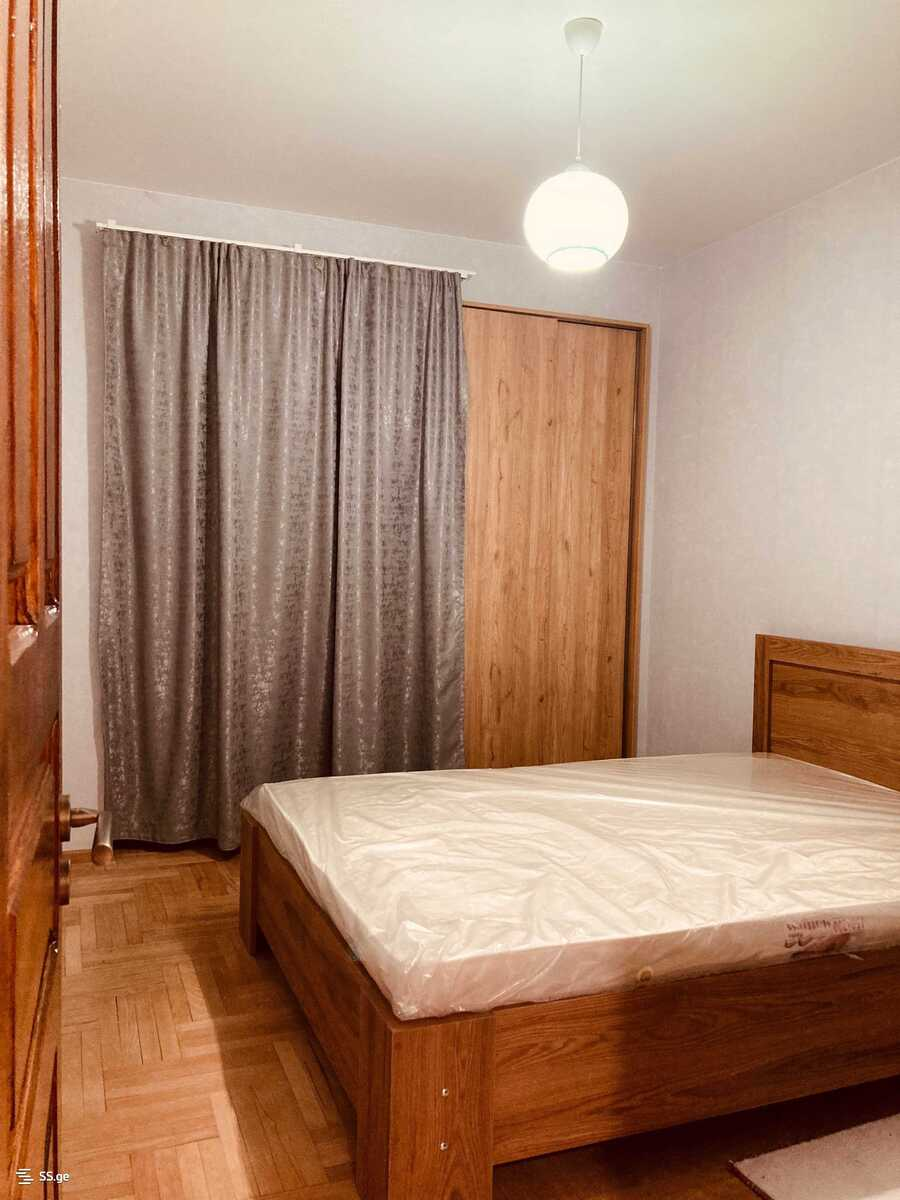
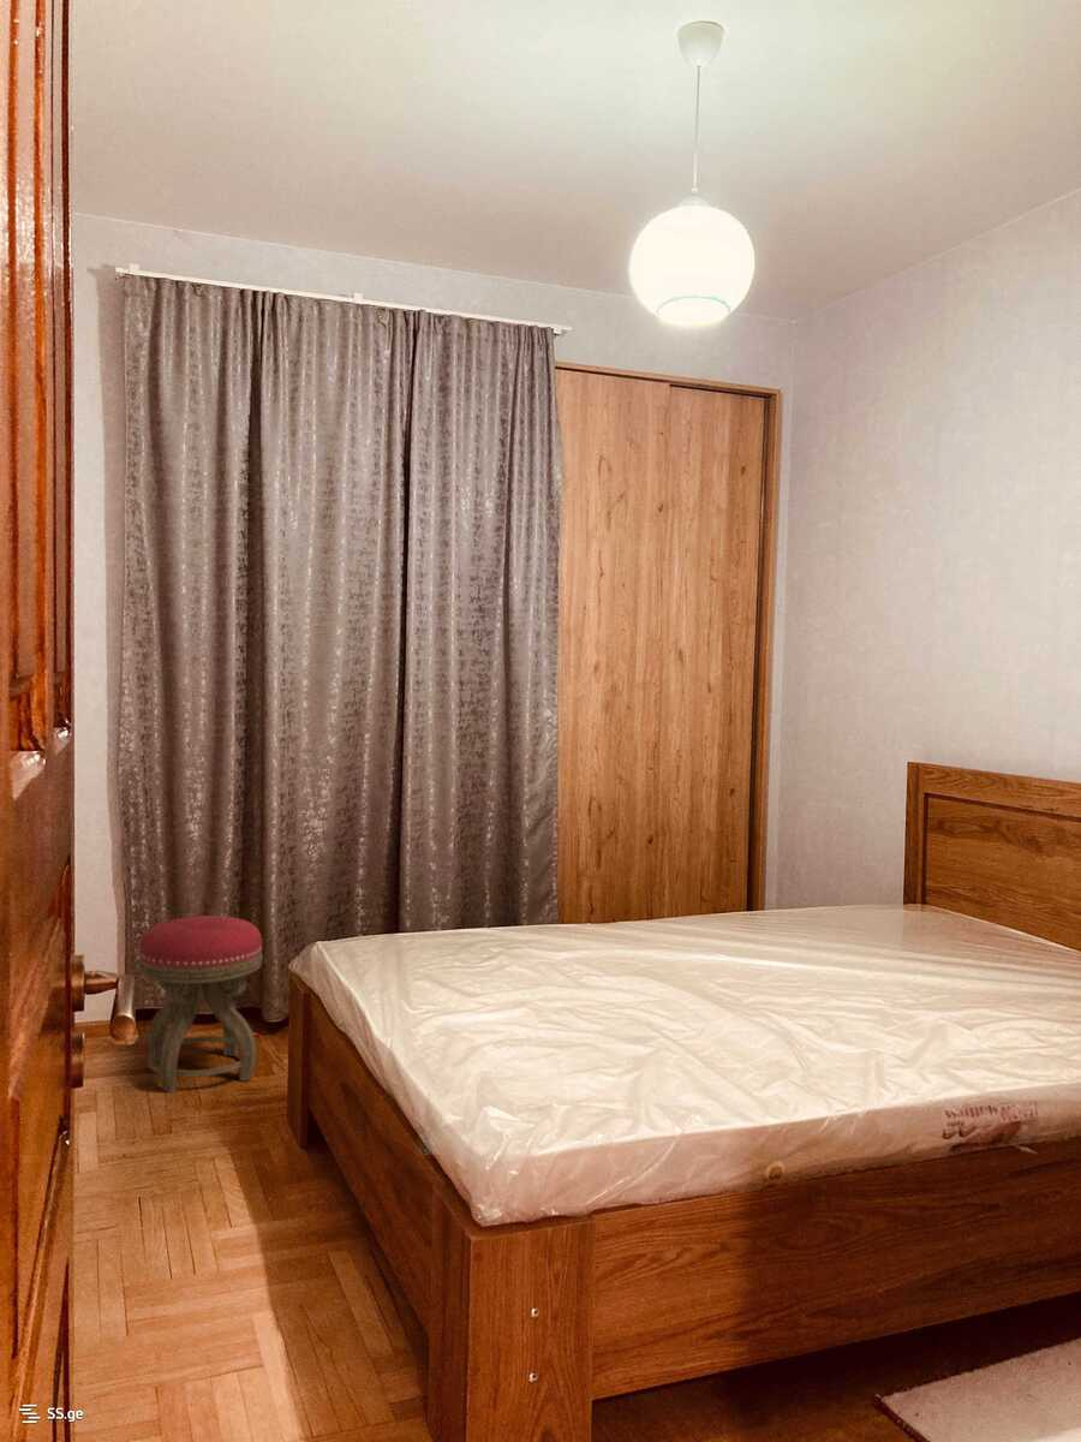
+ stool [137,914,264,1094]
